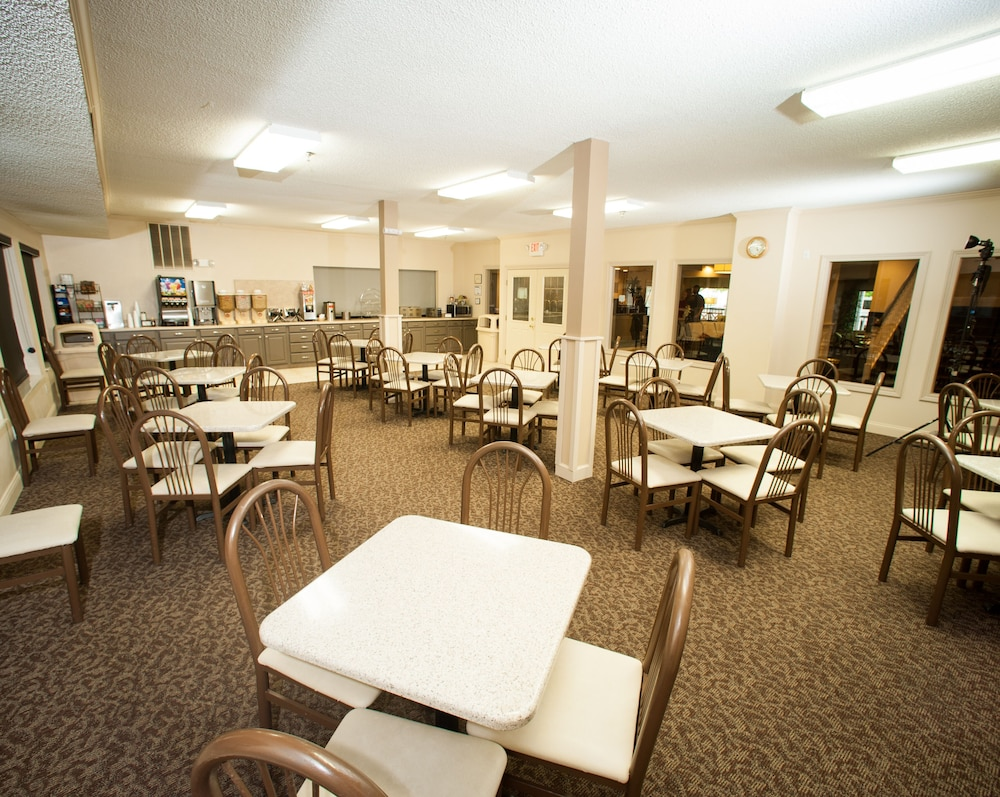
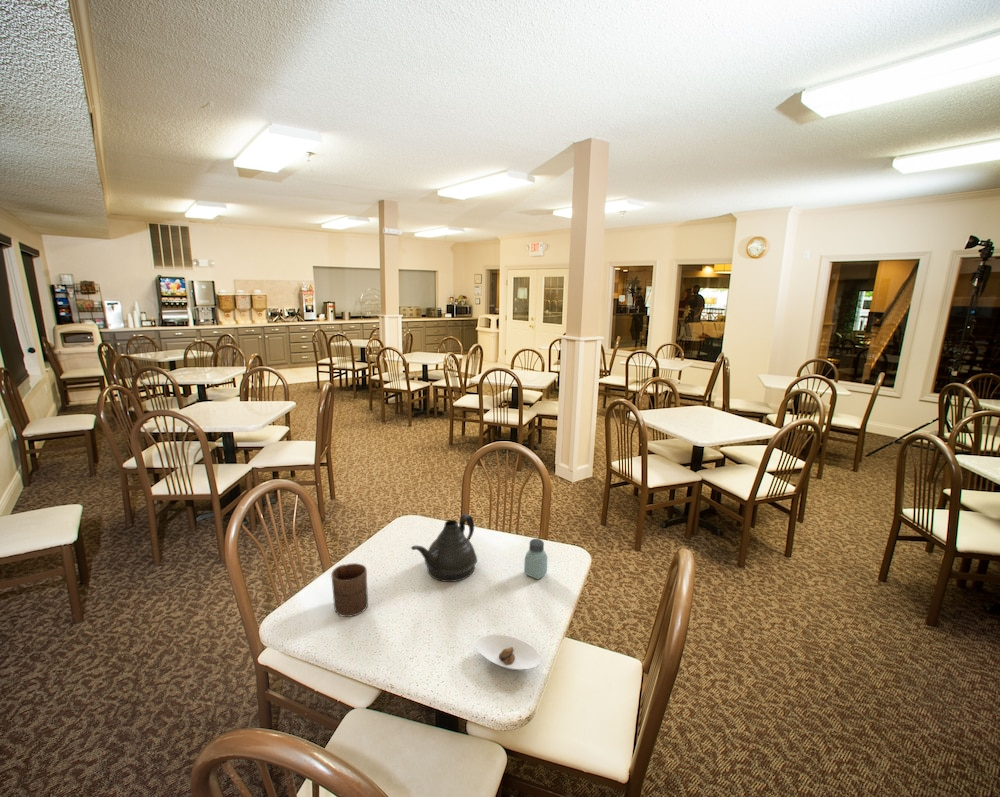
+ saucer [475,633,542,671]
+ cup [330,562,369,618]
+ saltshaker [523,538,548,580]
+ teapot [410,513,478,583]
